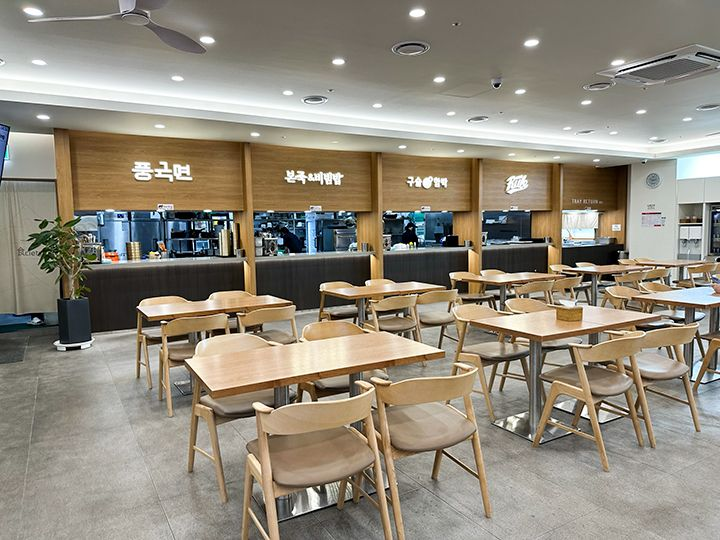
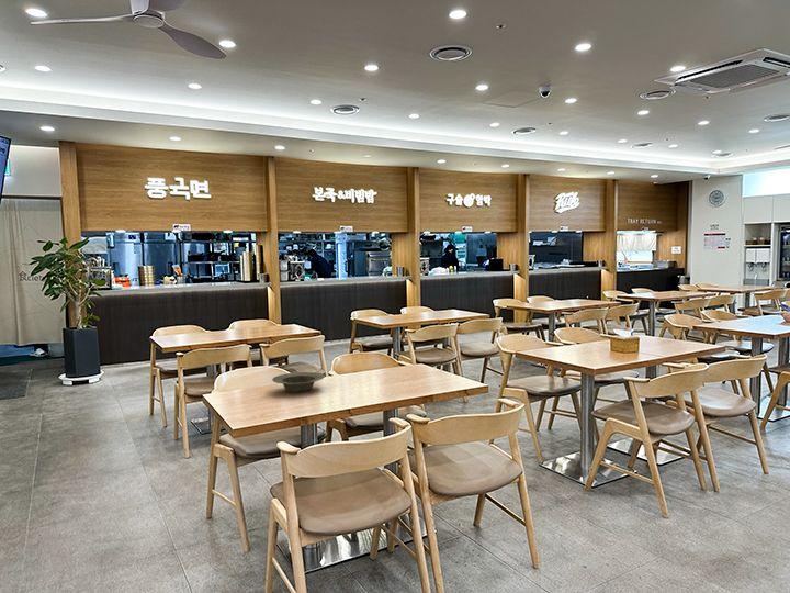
+ bowl [271,371,326,393]
